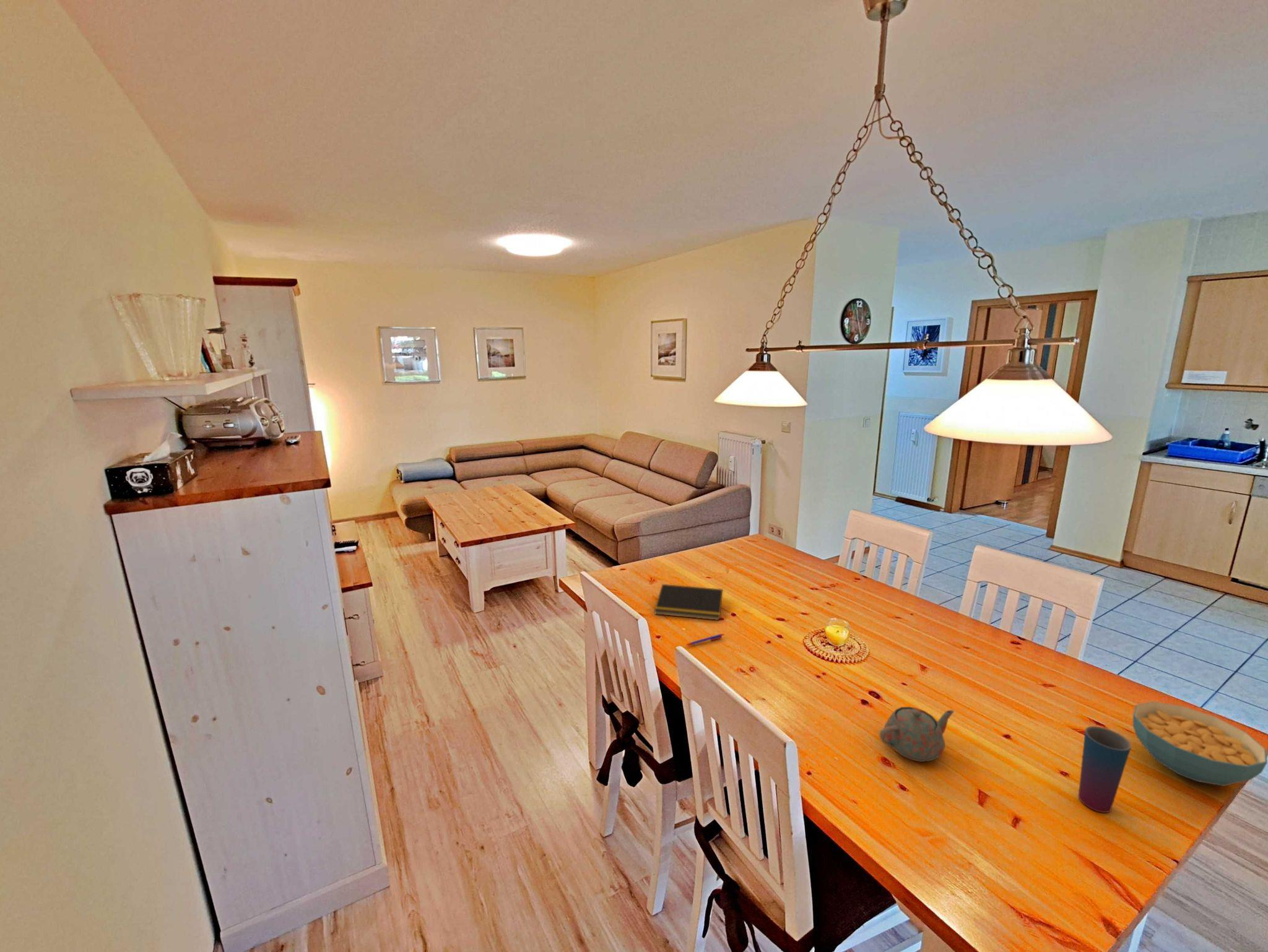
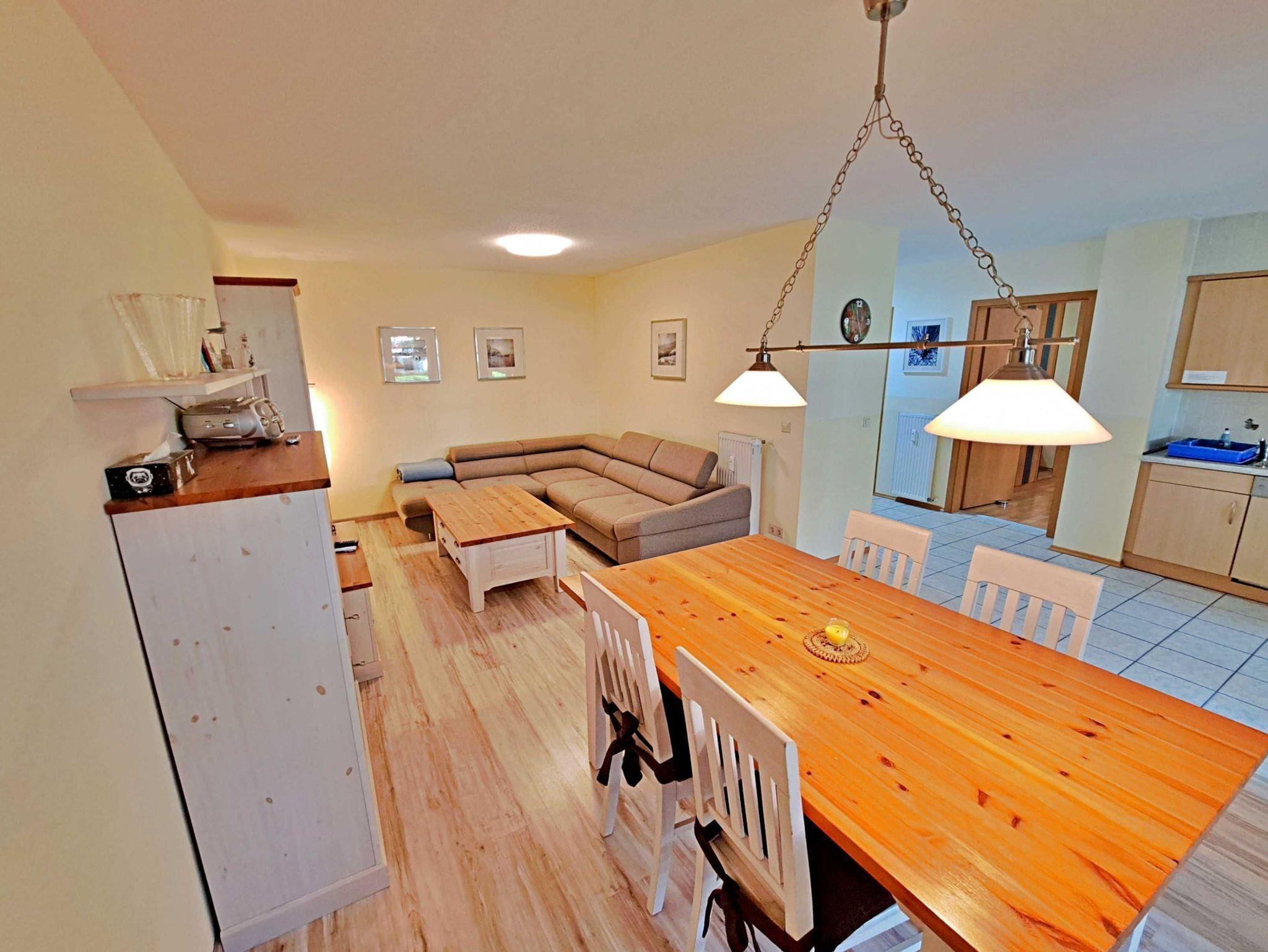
- cup [1078,725,1132,813]
- cereal bowl [1132,701,1268,787]
- pen [685,633,724,646]
- teapot [879,706,955,763]
- notepad [654,584,724,621]
